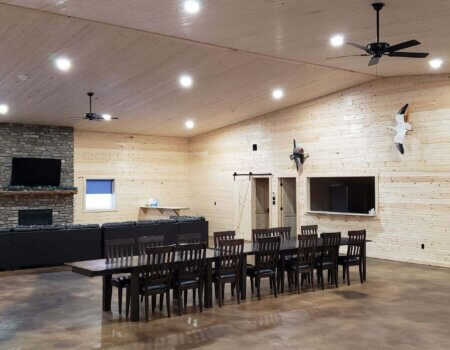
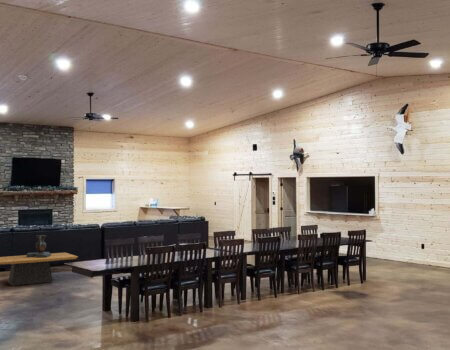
+ coffee table [0,252,79,287]
+ decorative urn [26,234,52,258]
